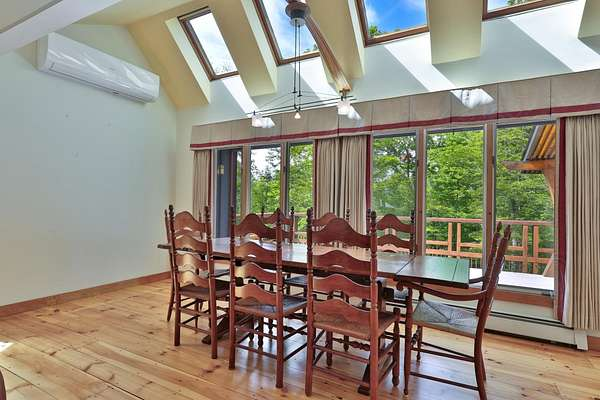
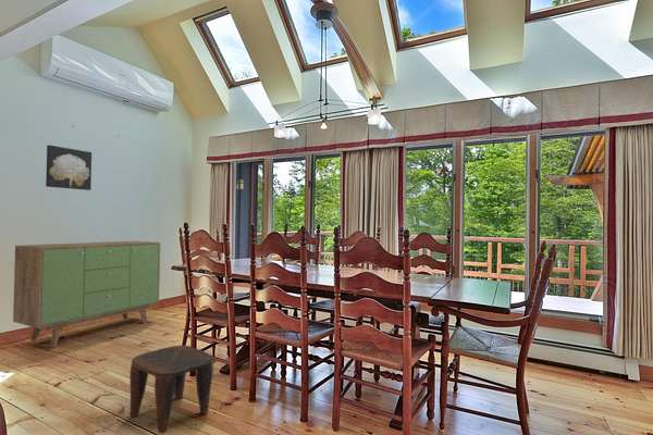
+ stool [128,345,214,434]
+ sideboard [12,240,161,348]
+ wall art [45,144,93,191]
